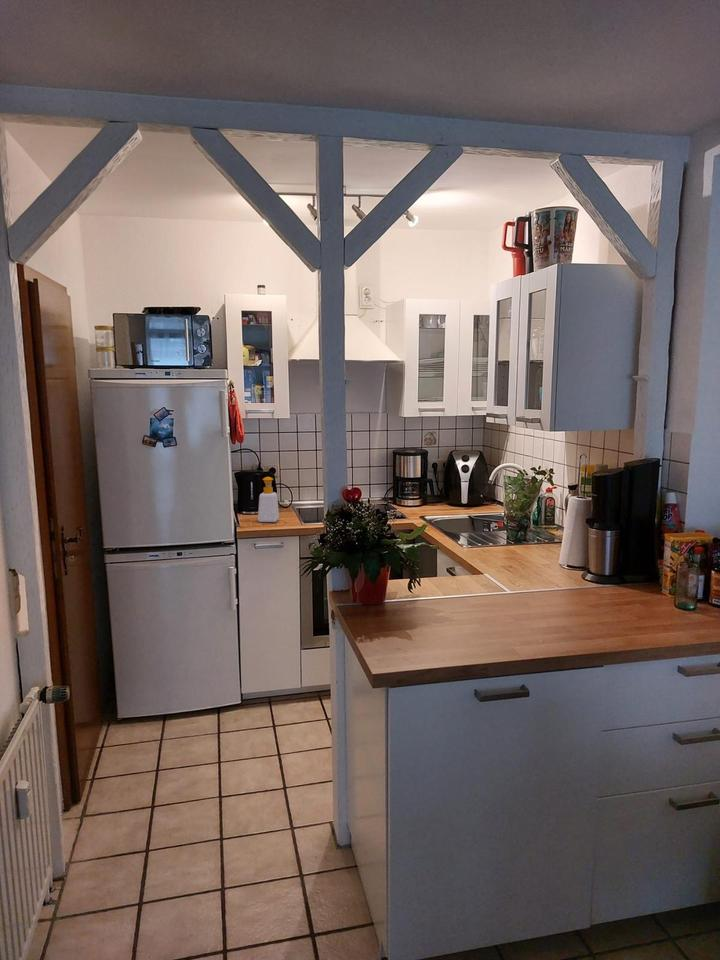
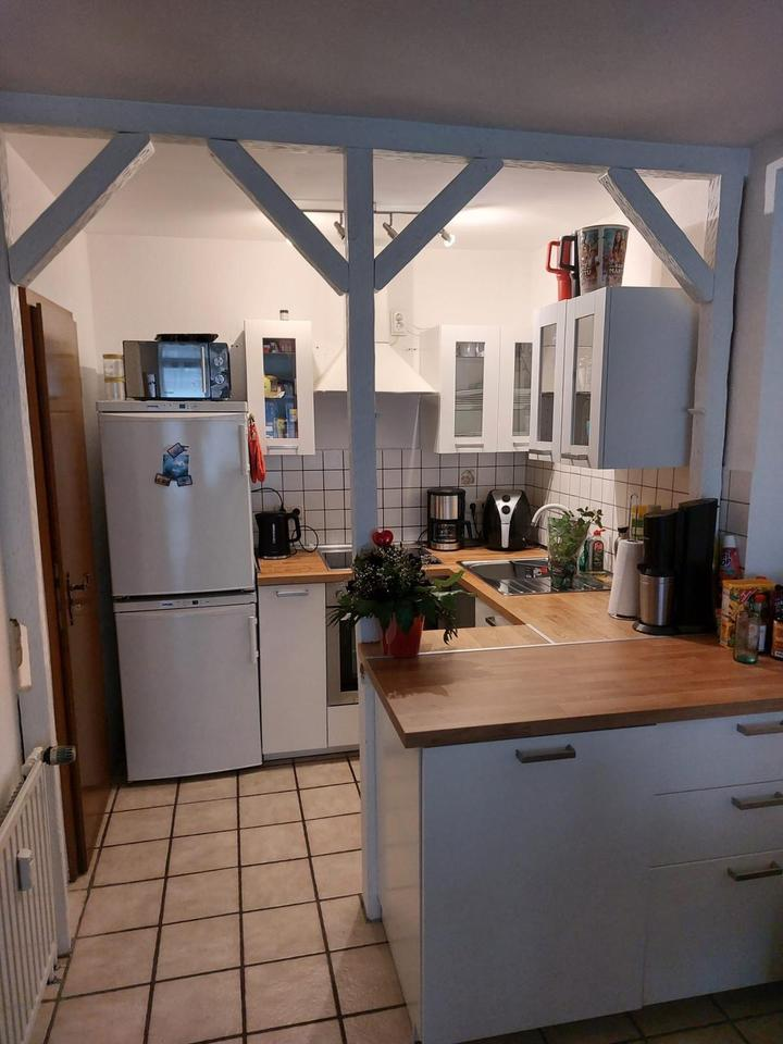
- soap bottle [257,476,280,523]
